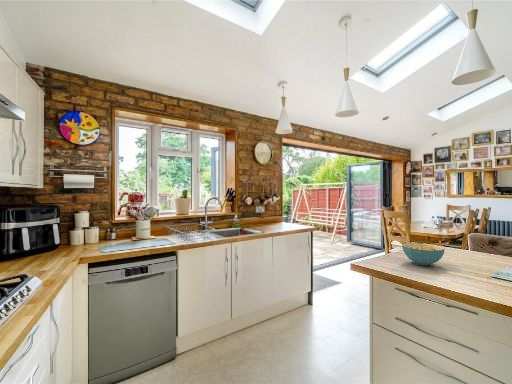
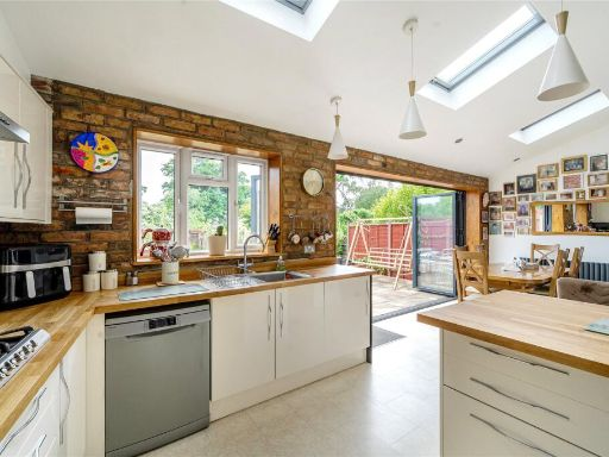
- cereal bowl [401,242,446,266]
